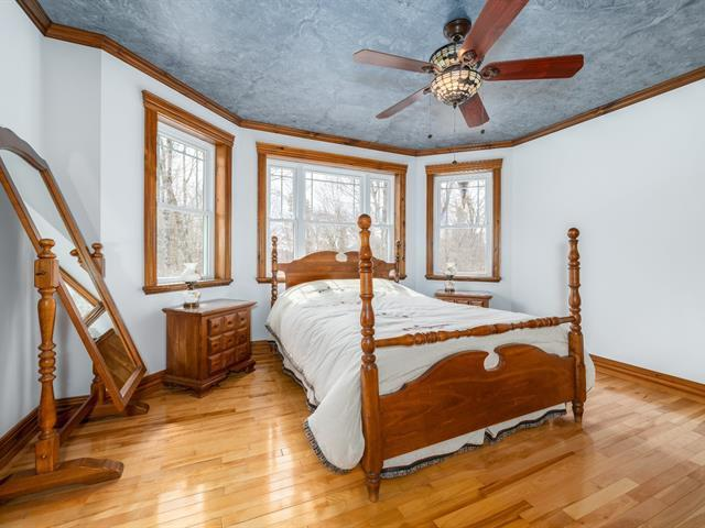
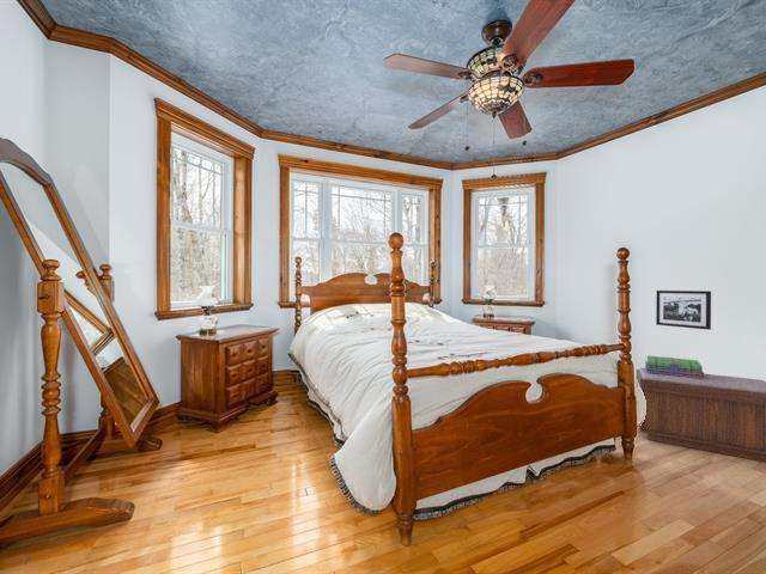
+ picture frame [655,289,712,331]
+ stack of books [644,354,706,379]
+ bench [636,367,766,463]
